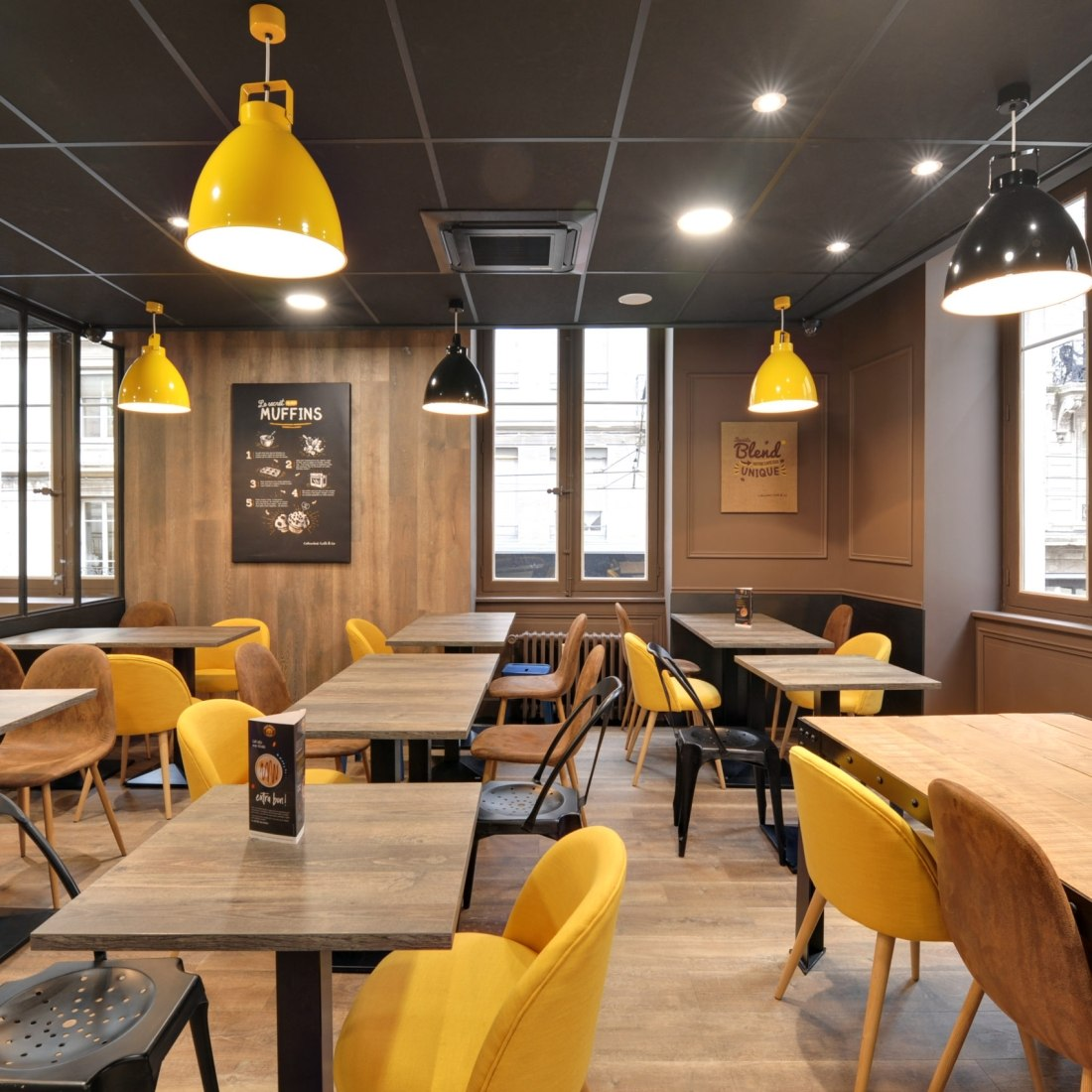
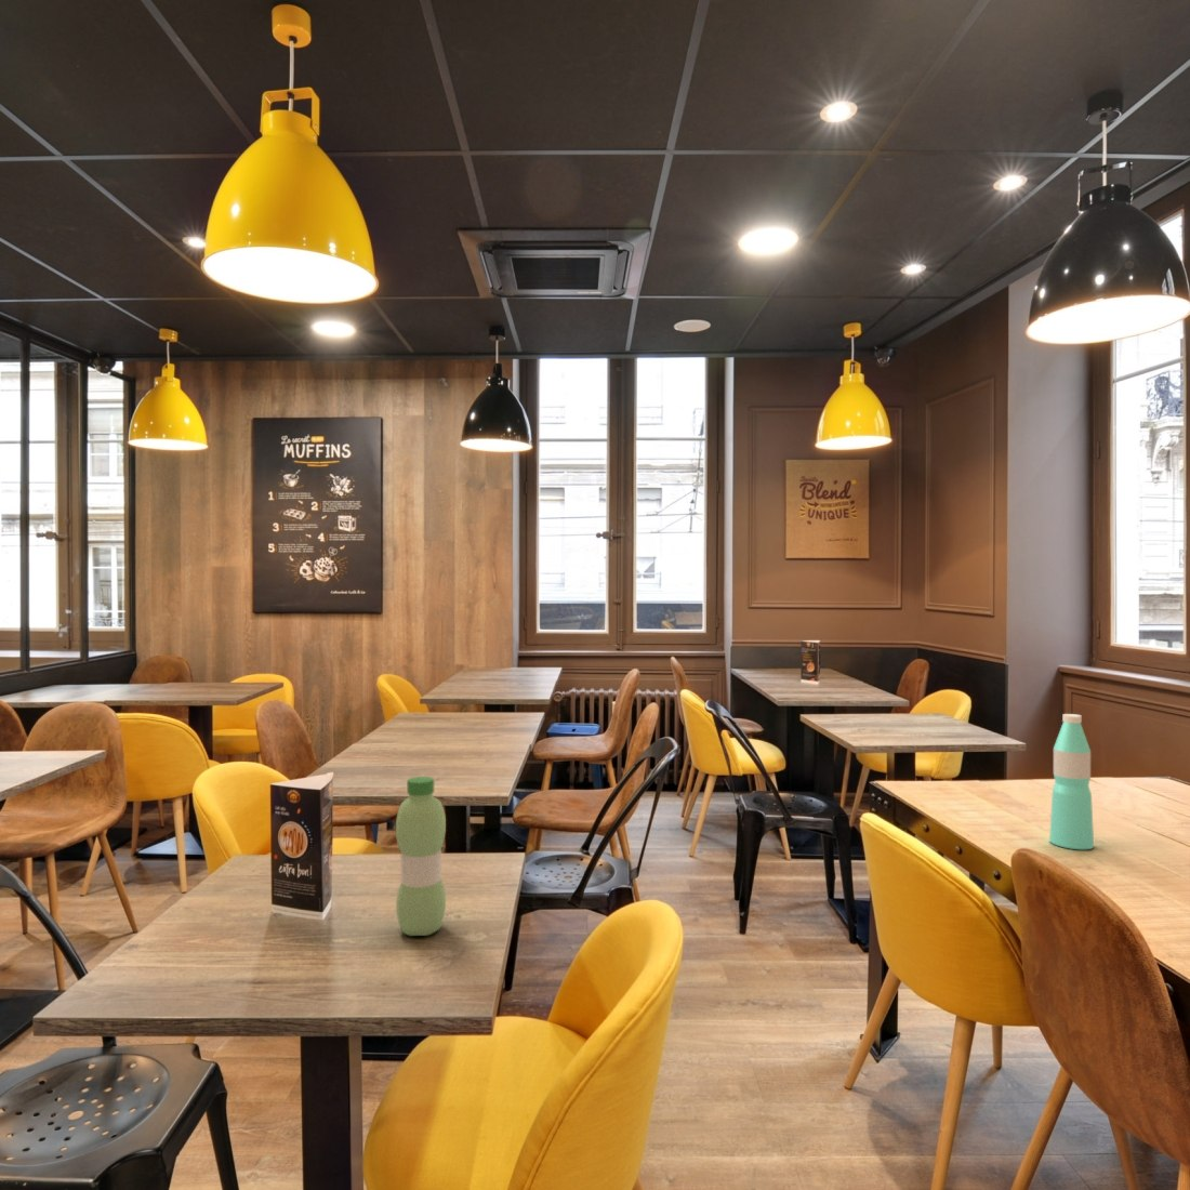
+ water bottle [1048,713,1095,850]
+ water bottle [394,776,447,937]
